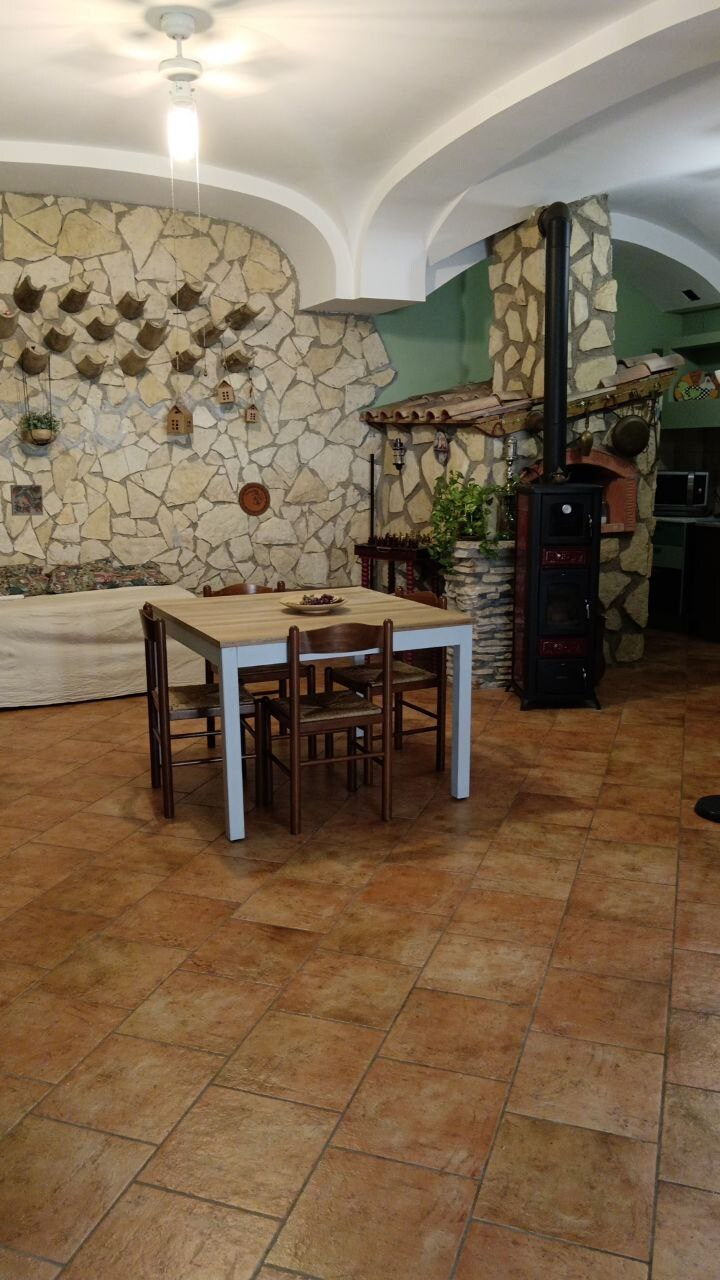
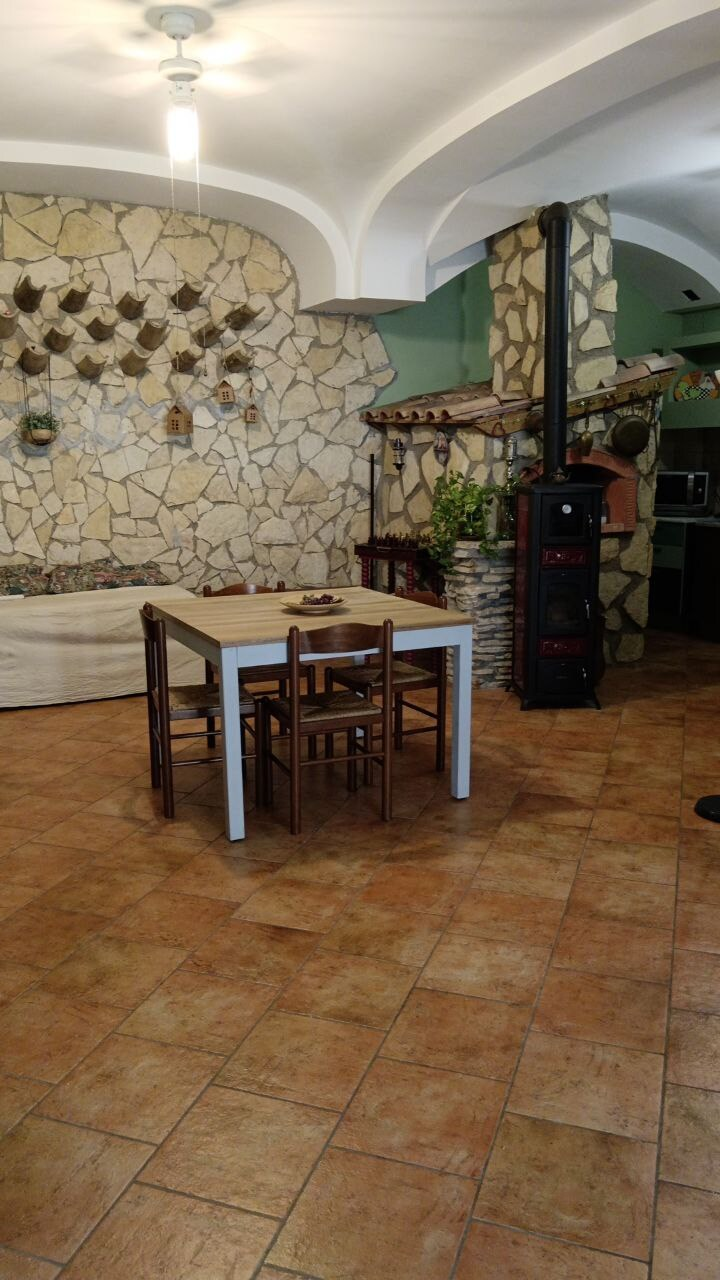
- decorative plate [237,481,271,517]
- decorative tile [9,484,44,517]
